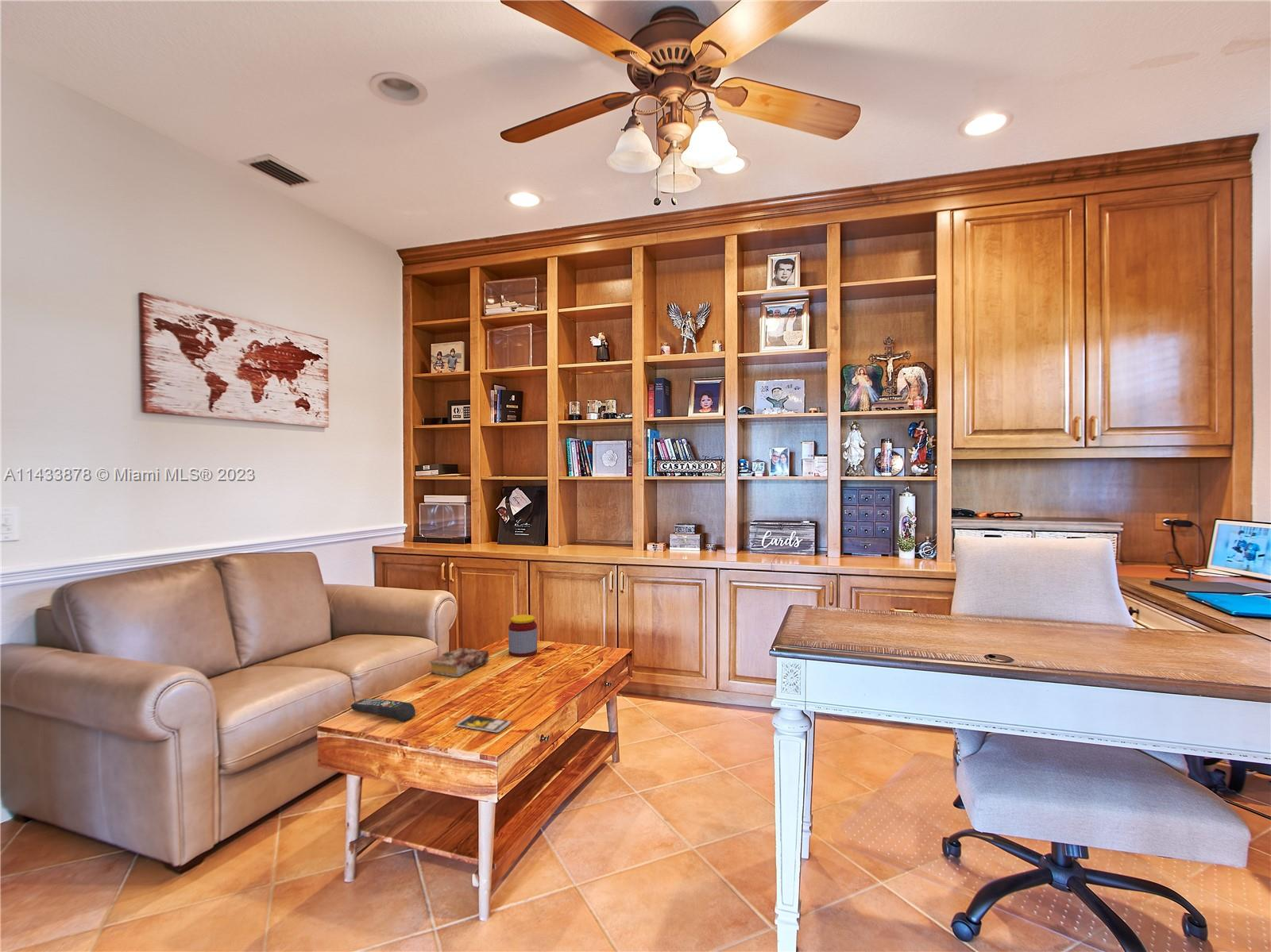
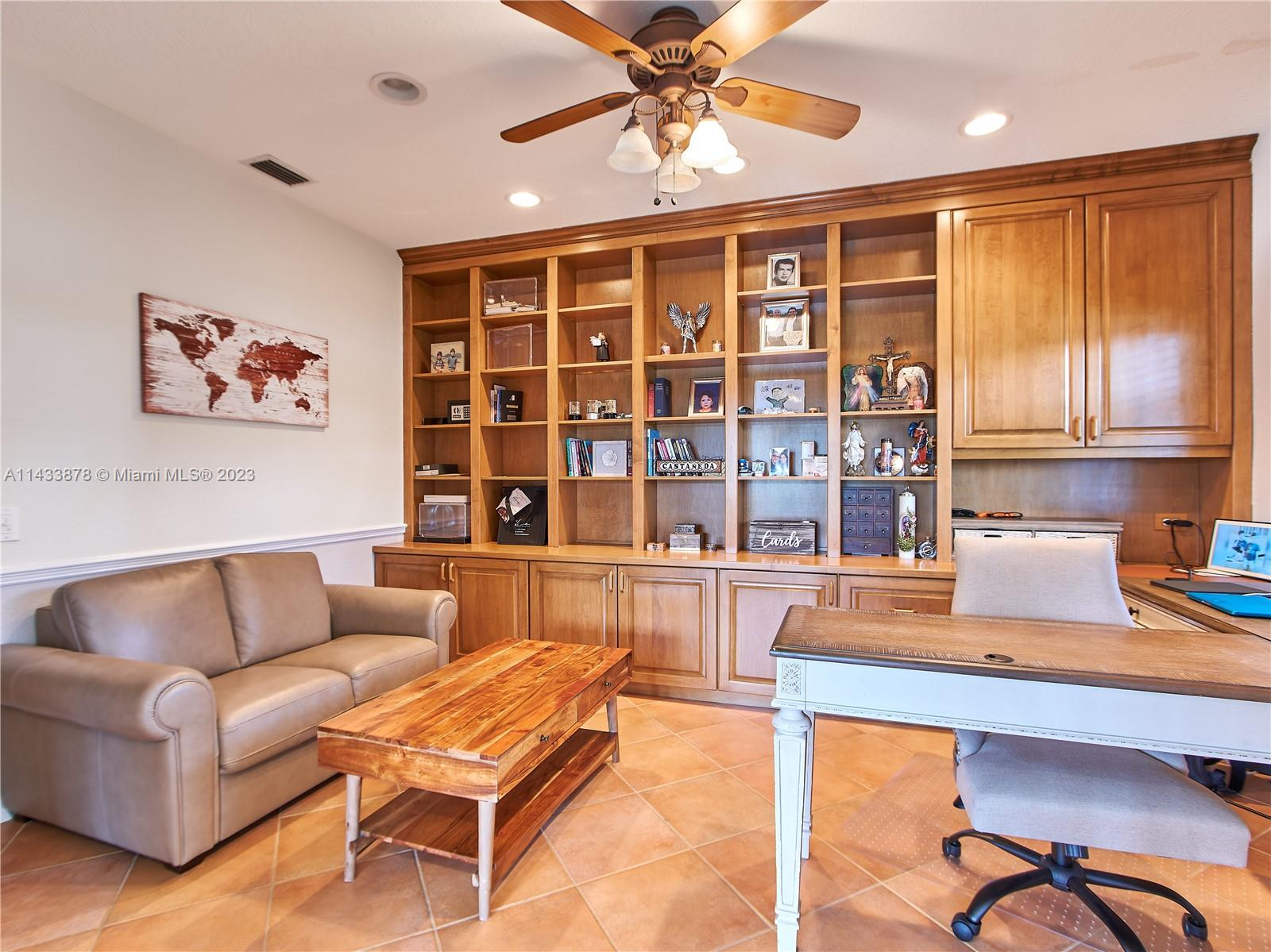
- book [428,647,489,678]
- remote control [350,698,416,722]
- smartphone [455,715,512,733]
- jar [508,614,538,657]
